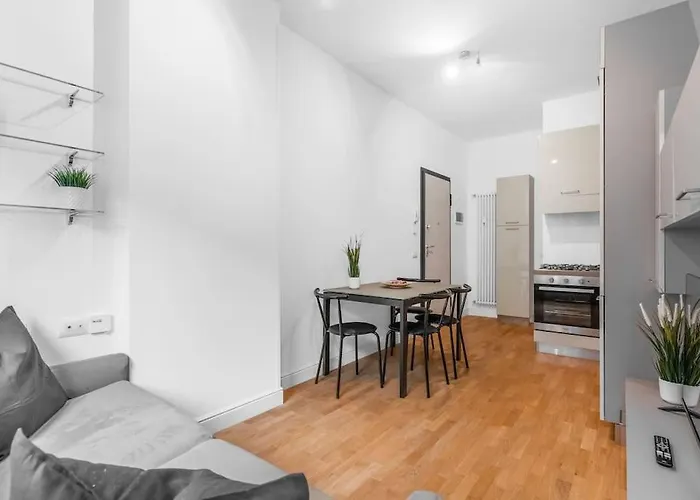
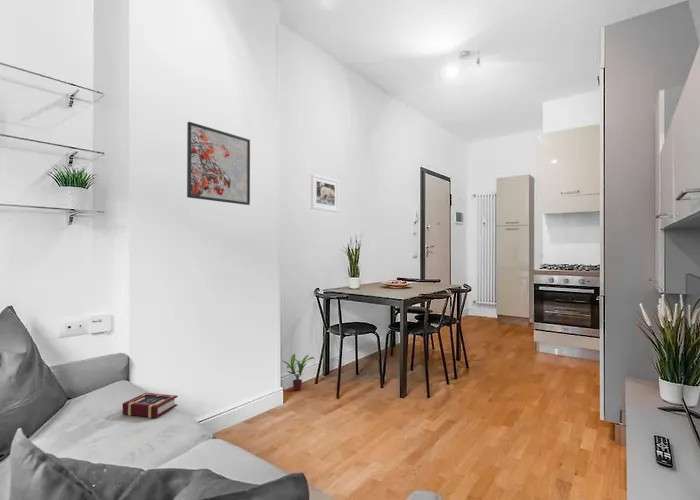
+ book [122,392,179,419]
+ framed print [186,121,251,206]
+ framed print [310,173,340,213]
+ potted plant [281,353,315,391]
